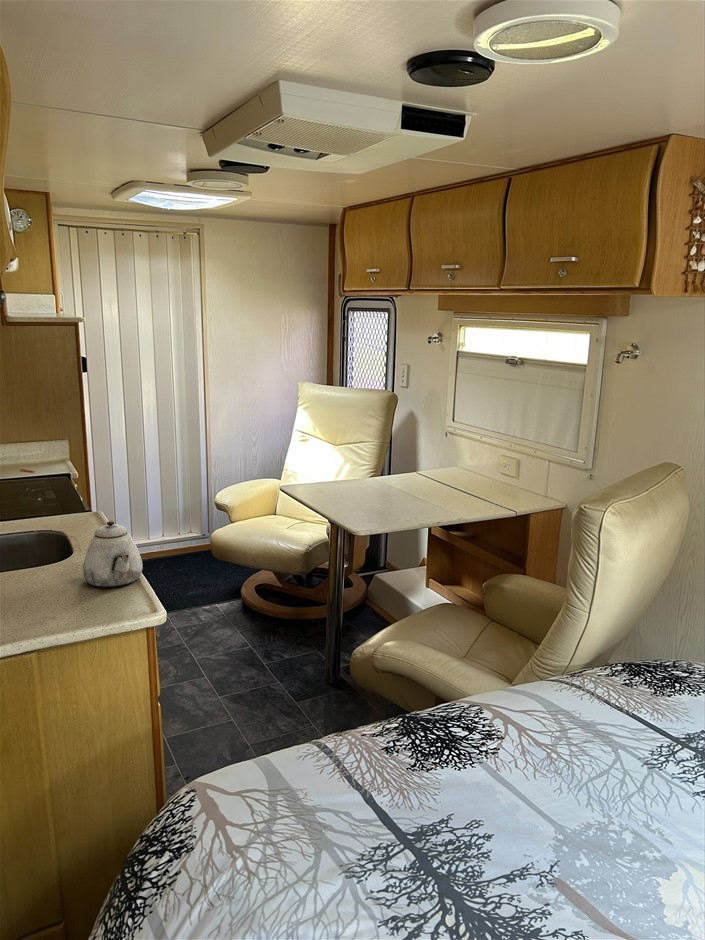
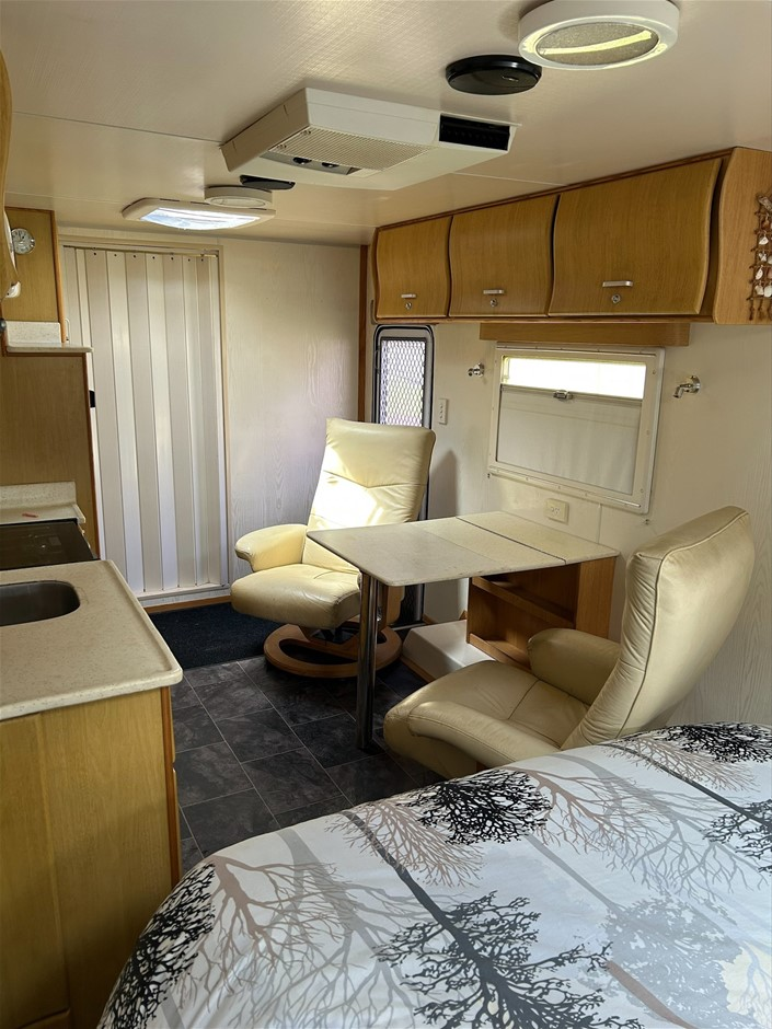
- teapot [82,520,143,588]
